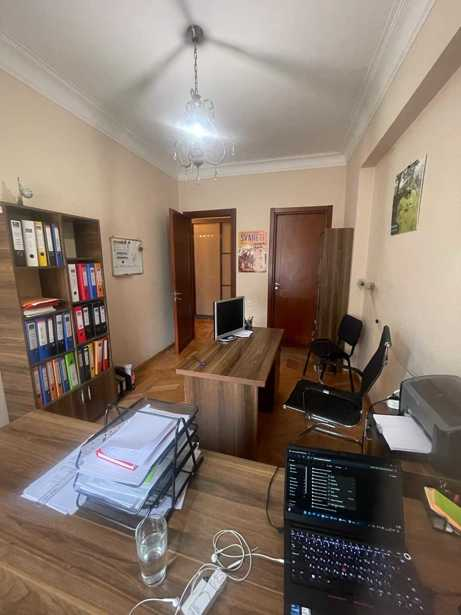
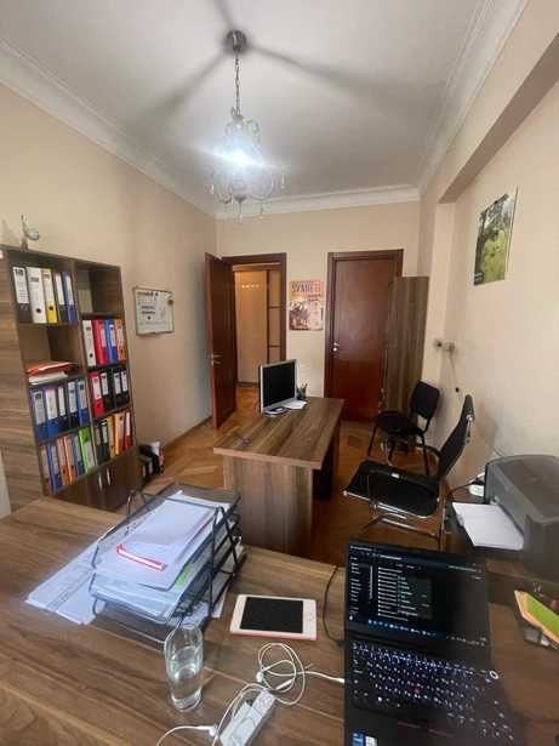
+ cell phone [229,593,318,642]
